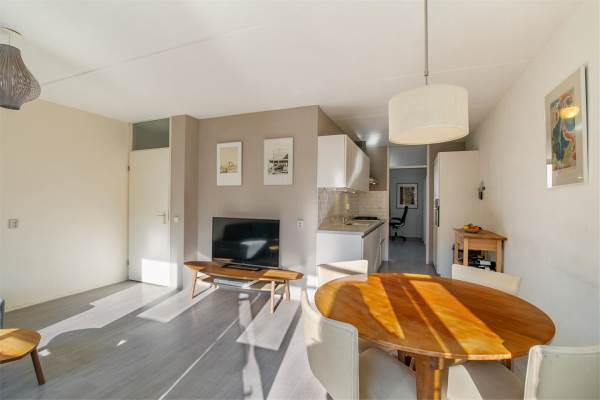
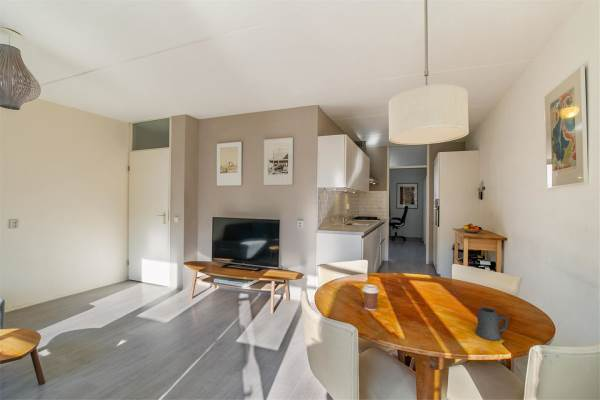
+ coffee cup [361,283,380,312]
+ mug [474,306,509,342]
